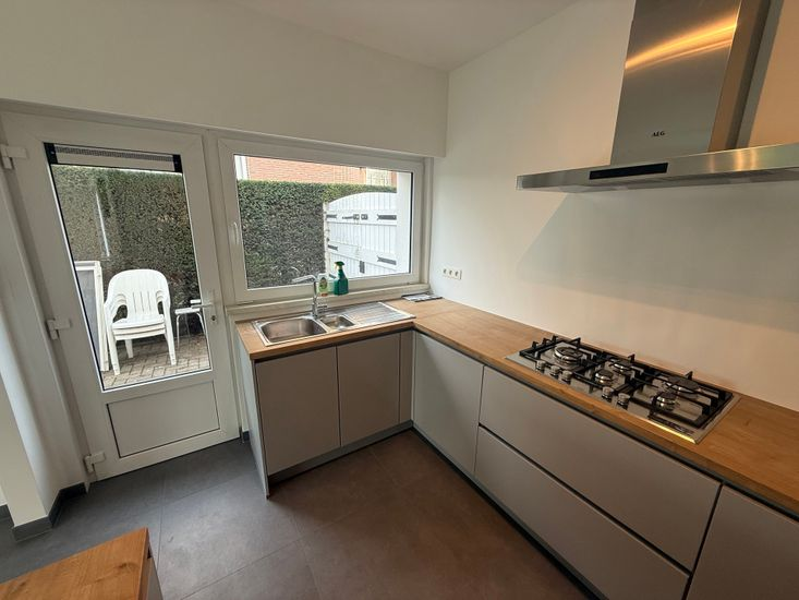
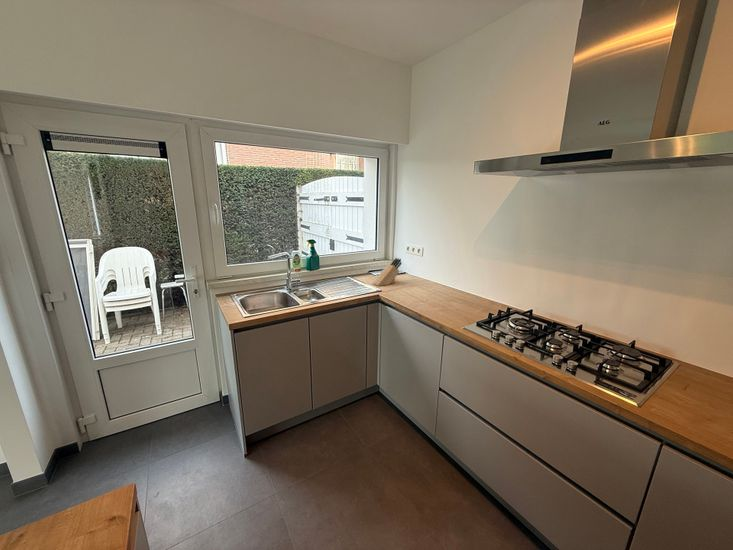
+ knife block [371,257,403,287]
